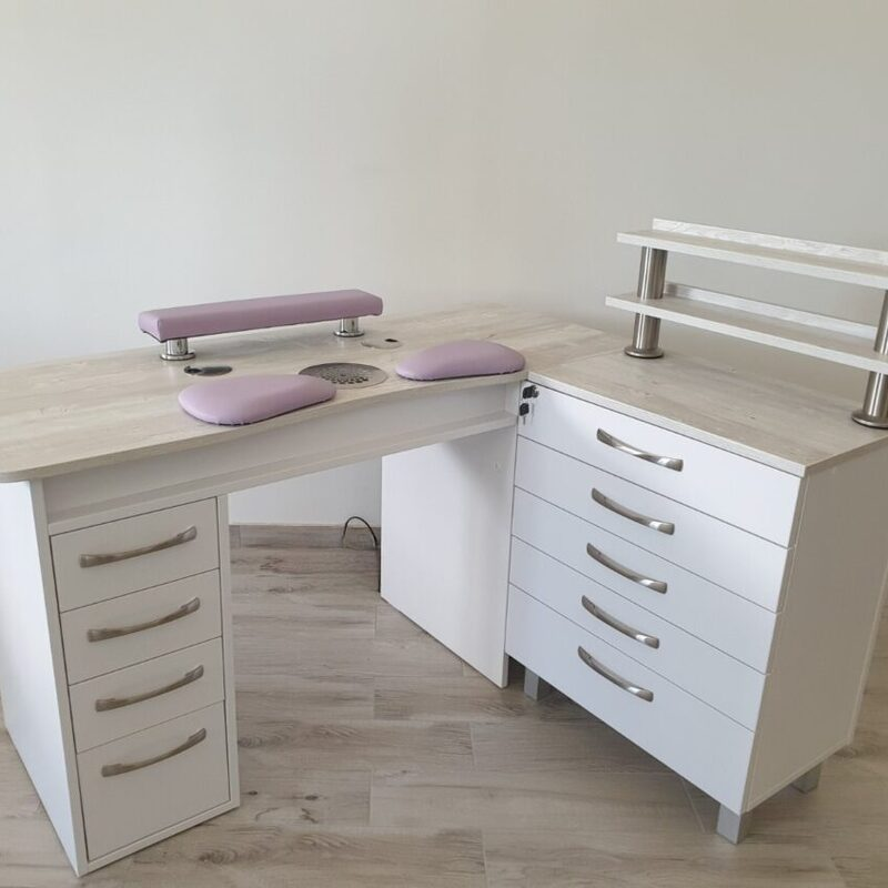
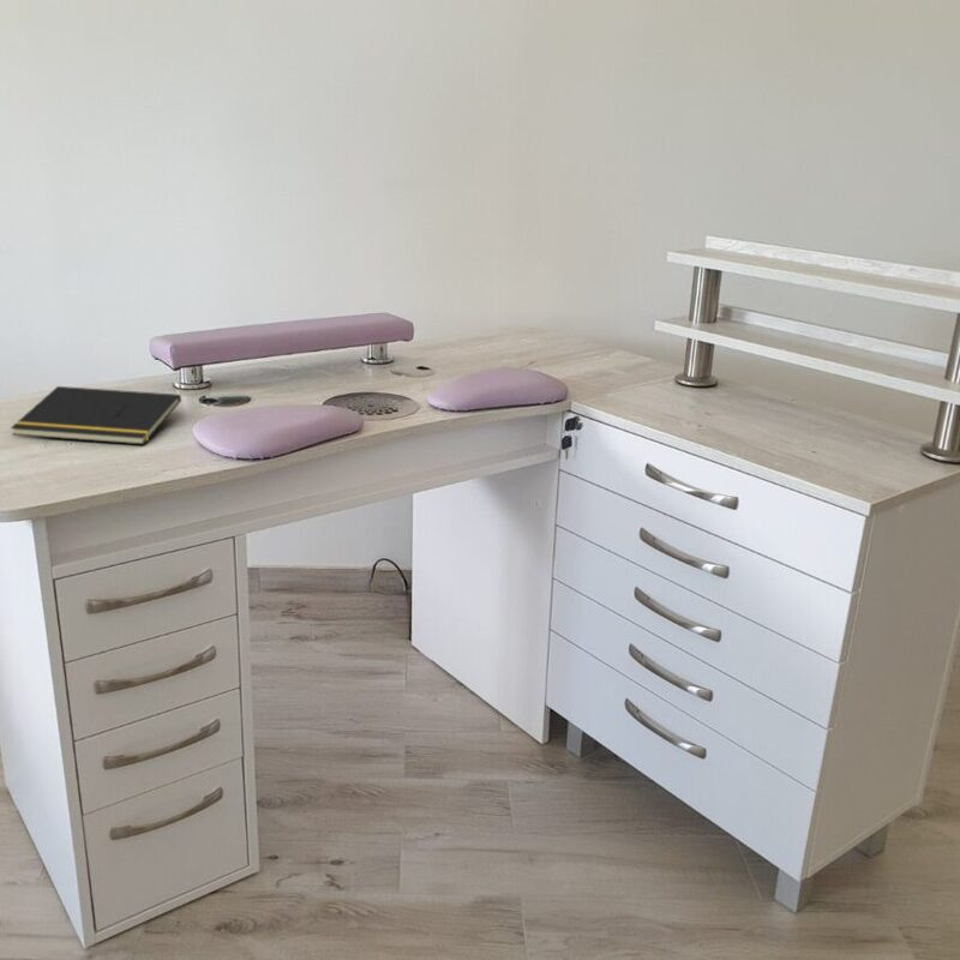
+ notepad [10,385,182,446]
